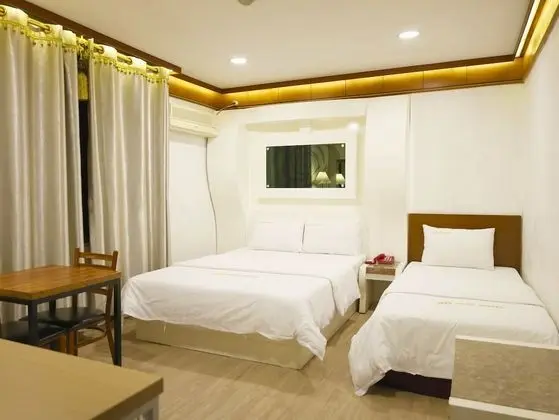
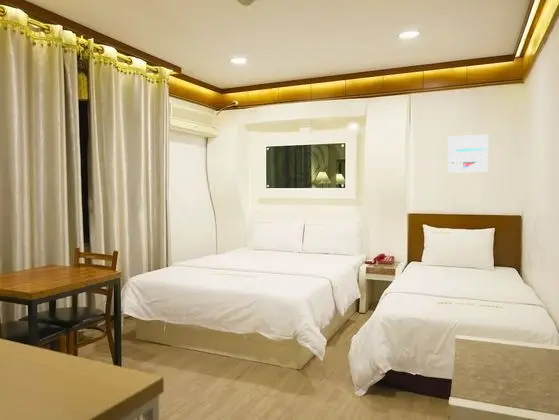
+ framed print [447,133,489,174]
